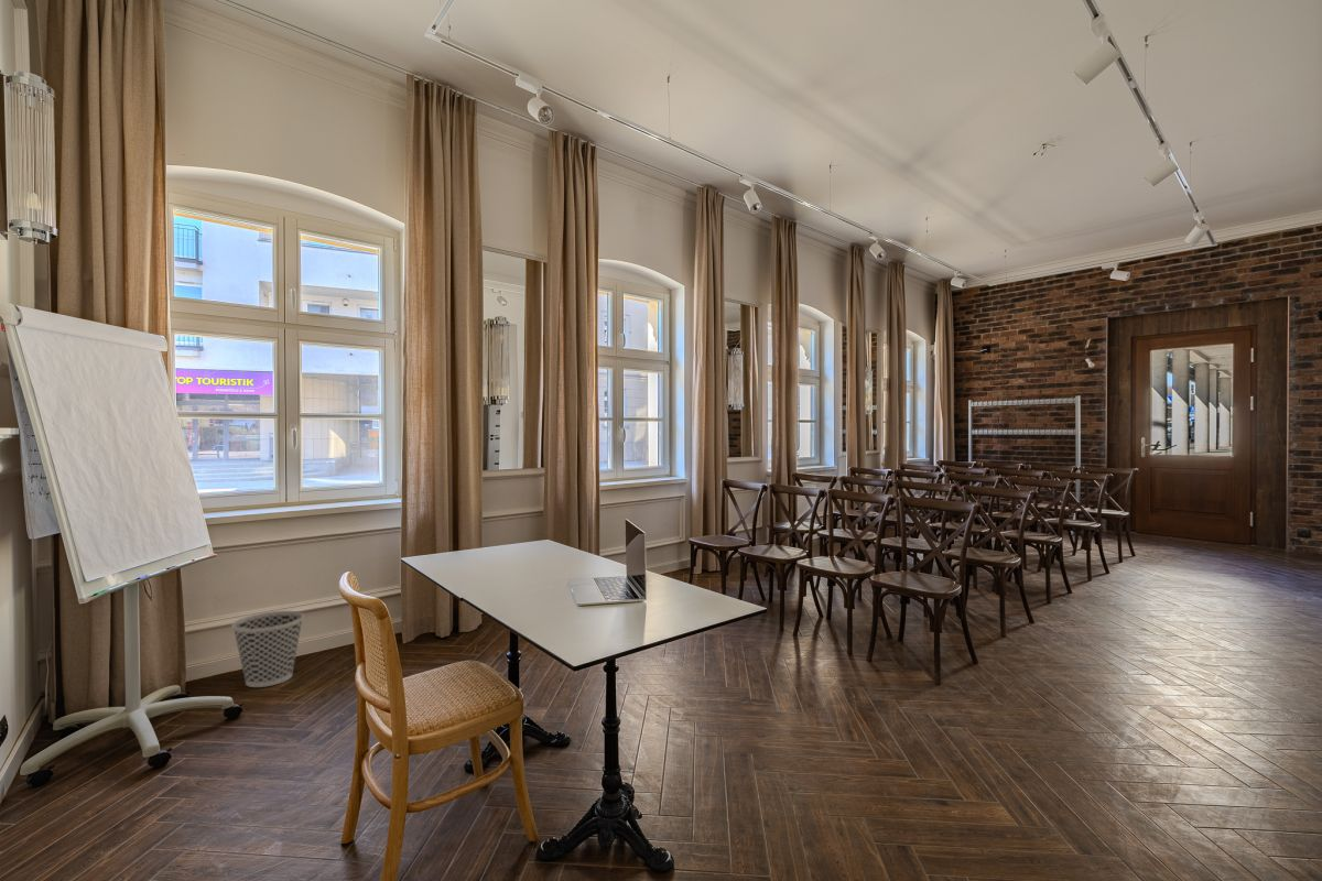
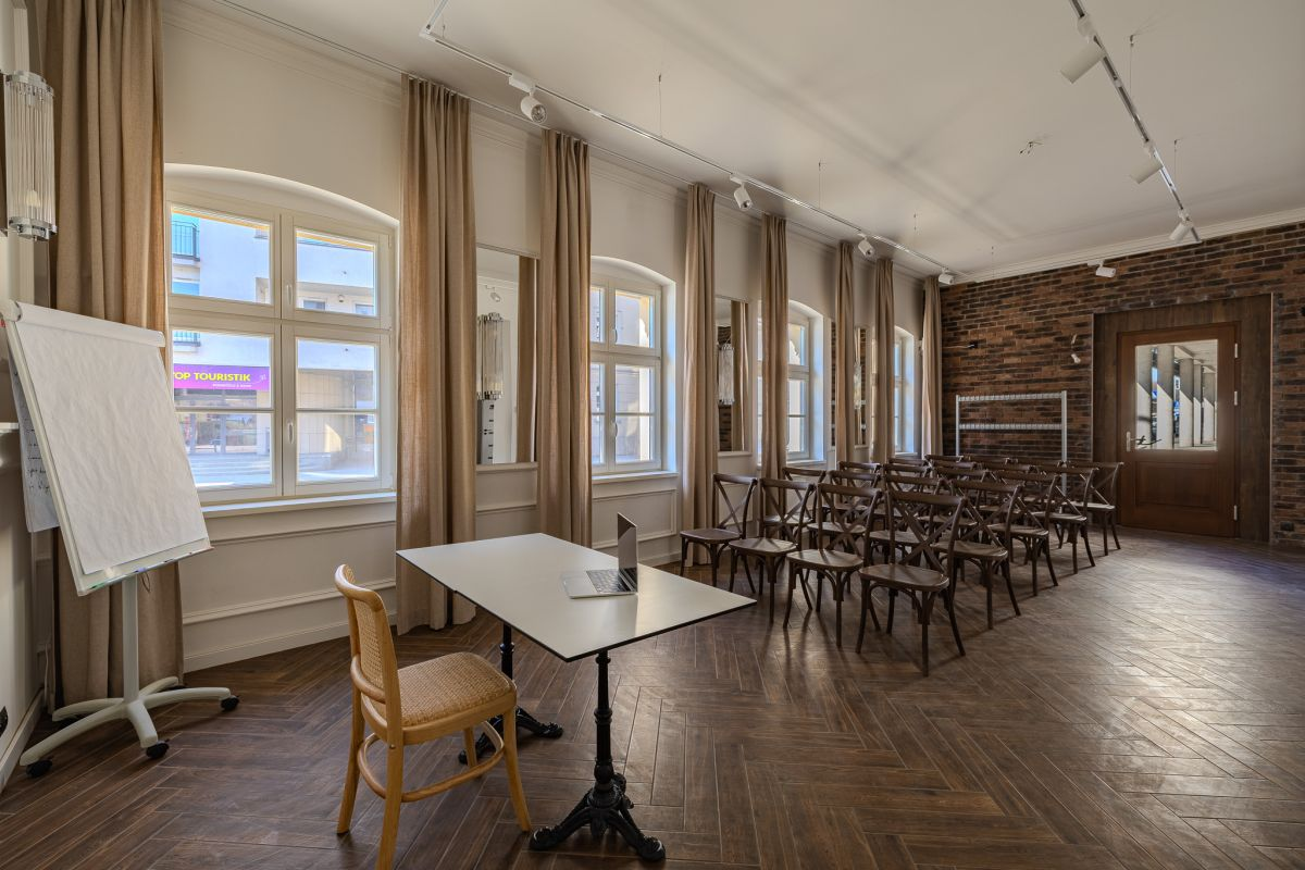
- wastebasket [230,610,305,688]
